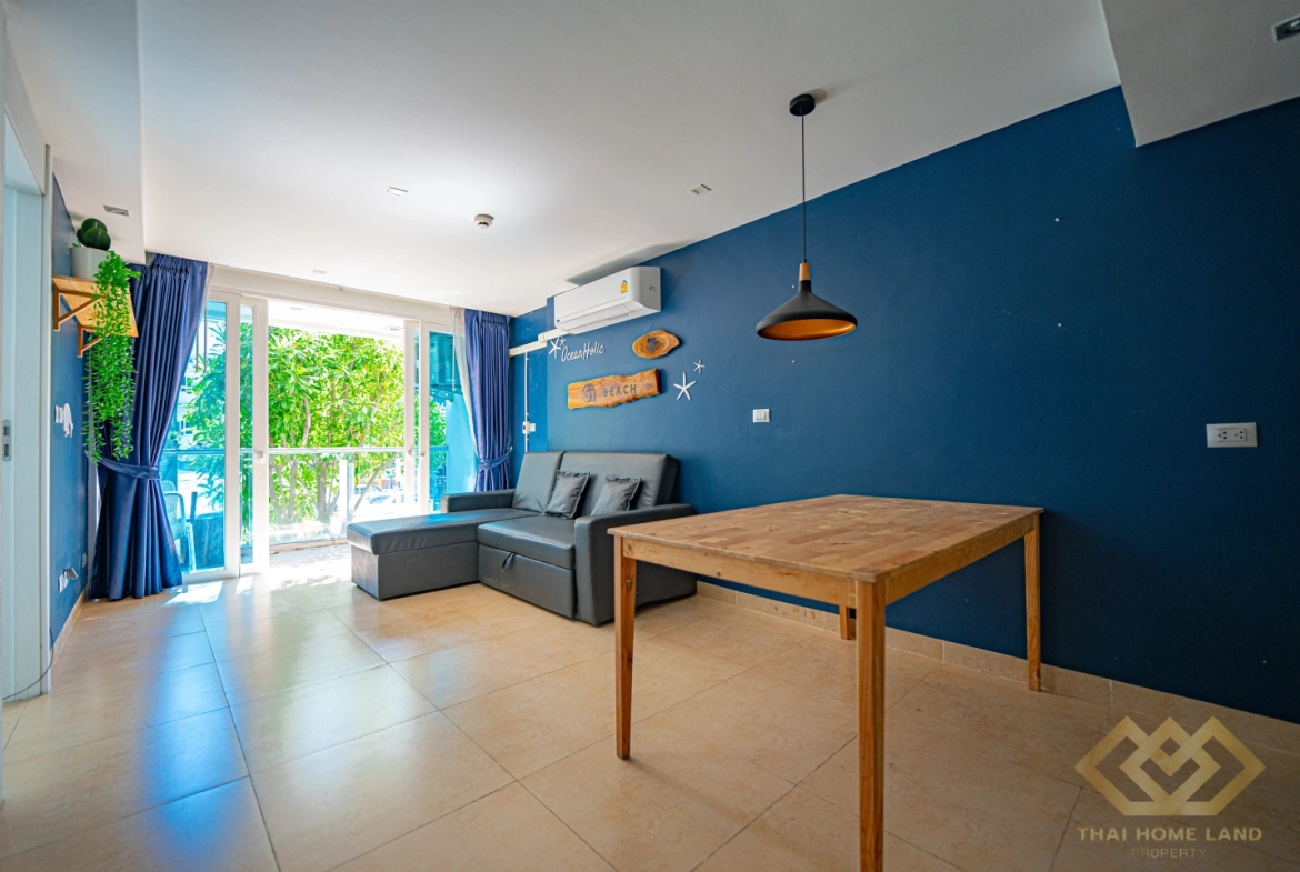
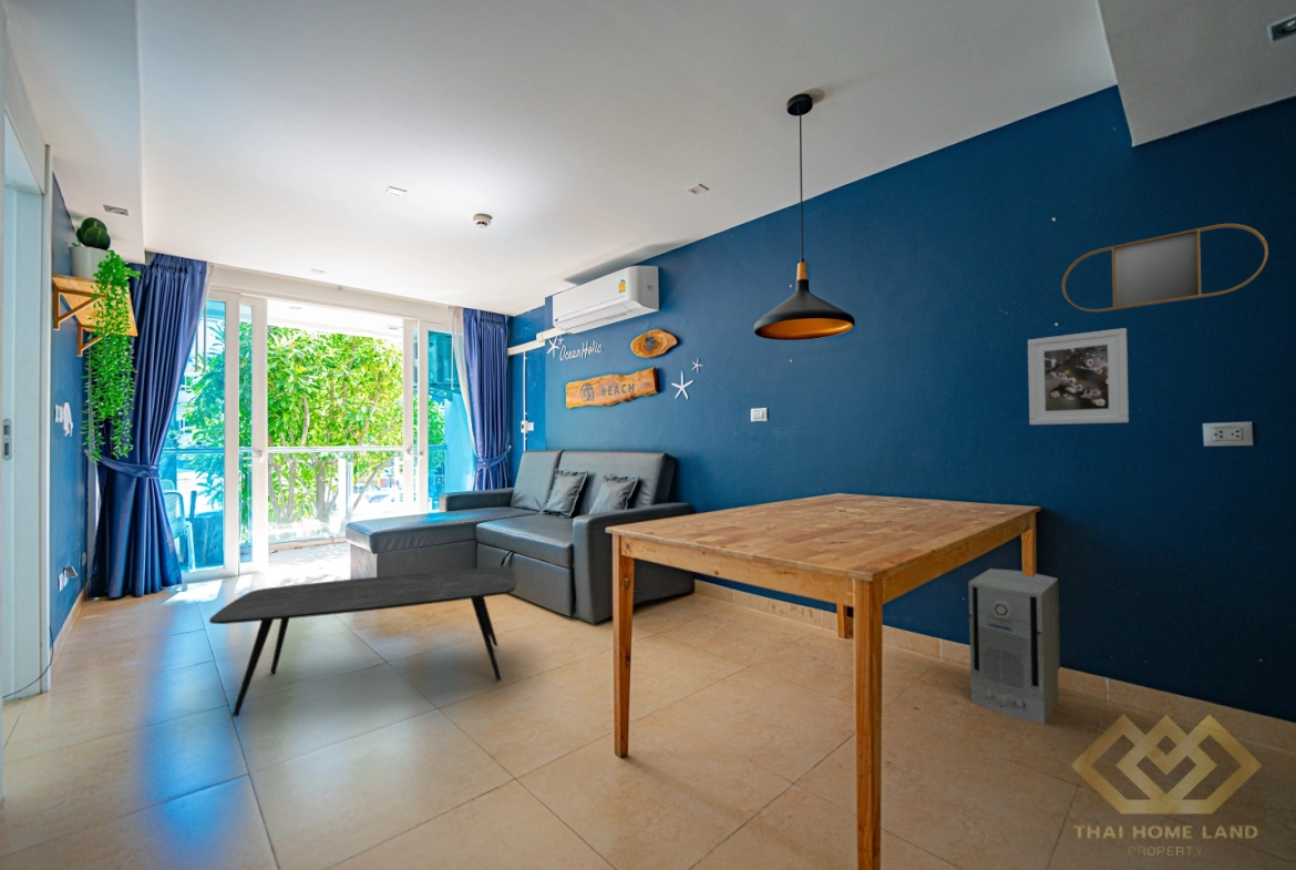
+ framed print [1027,327,1130,426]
+ home mirror [1061,223,1269,313]
+ air purifier [967,567,1061,725]
+ coffee table [208,566,517,718]
